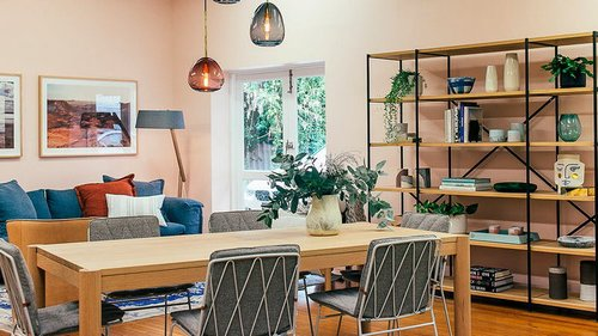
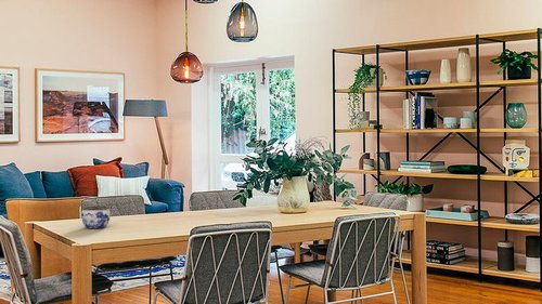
+ jar [80,204,112,229]
